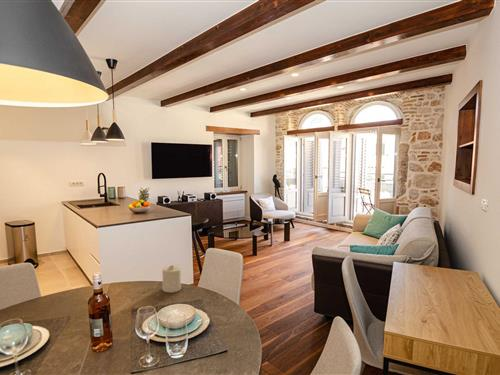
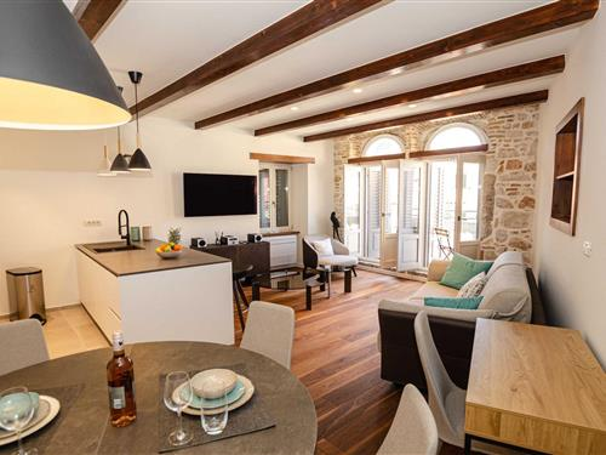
- candle [161,264,182,294]
